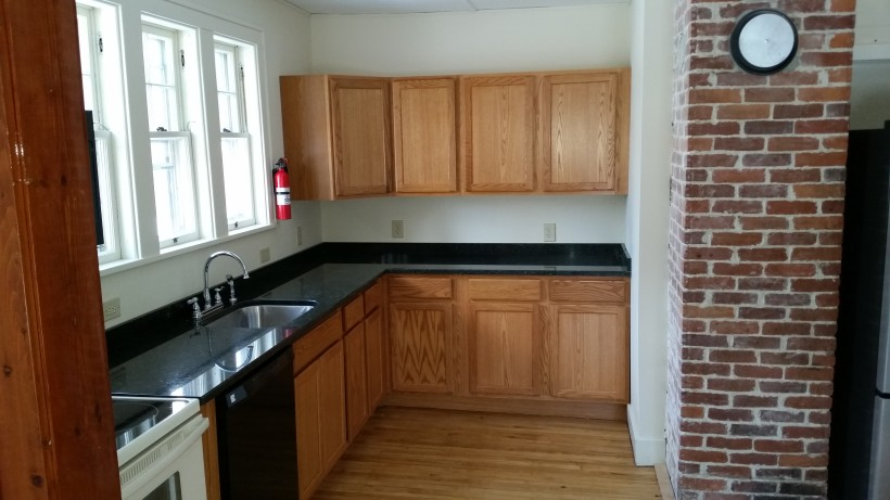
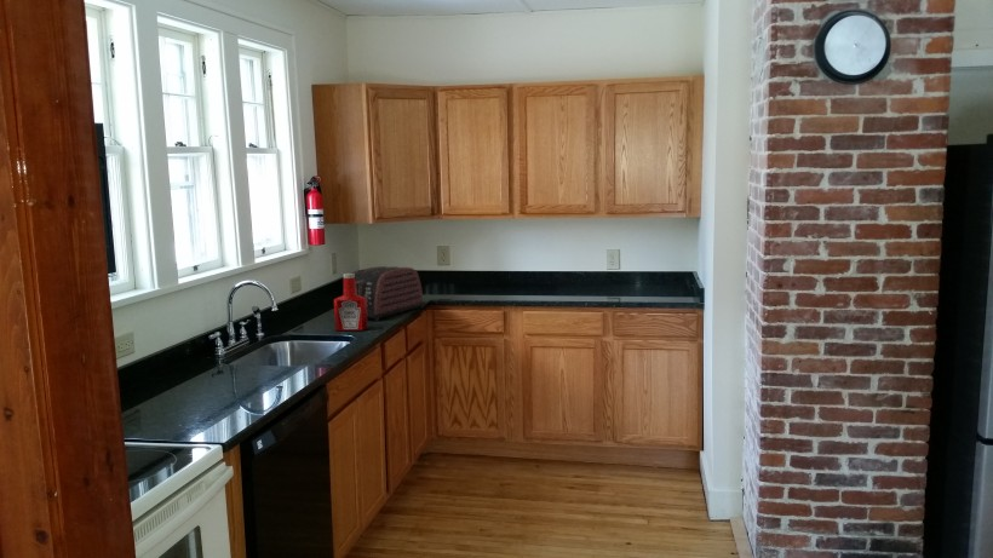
+ toaster [354,265,426,321]
+ soap bottle [333,272,369,332]
